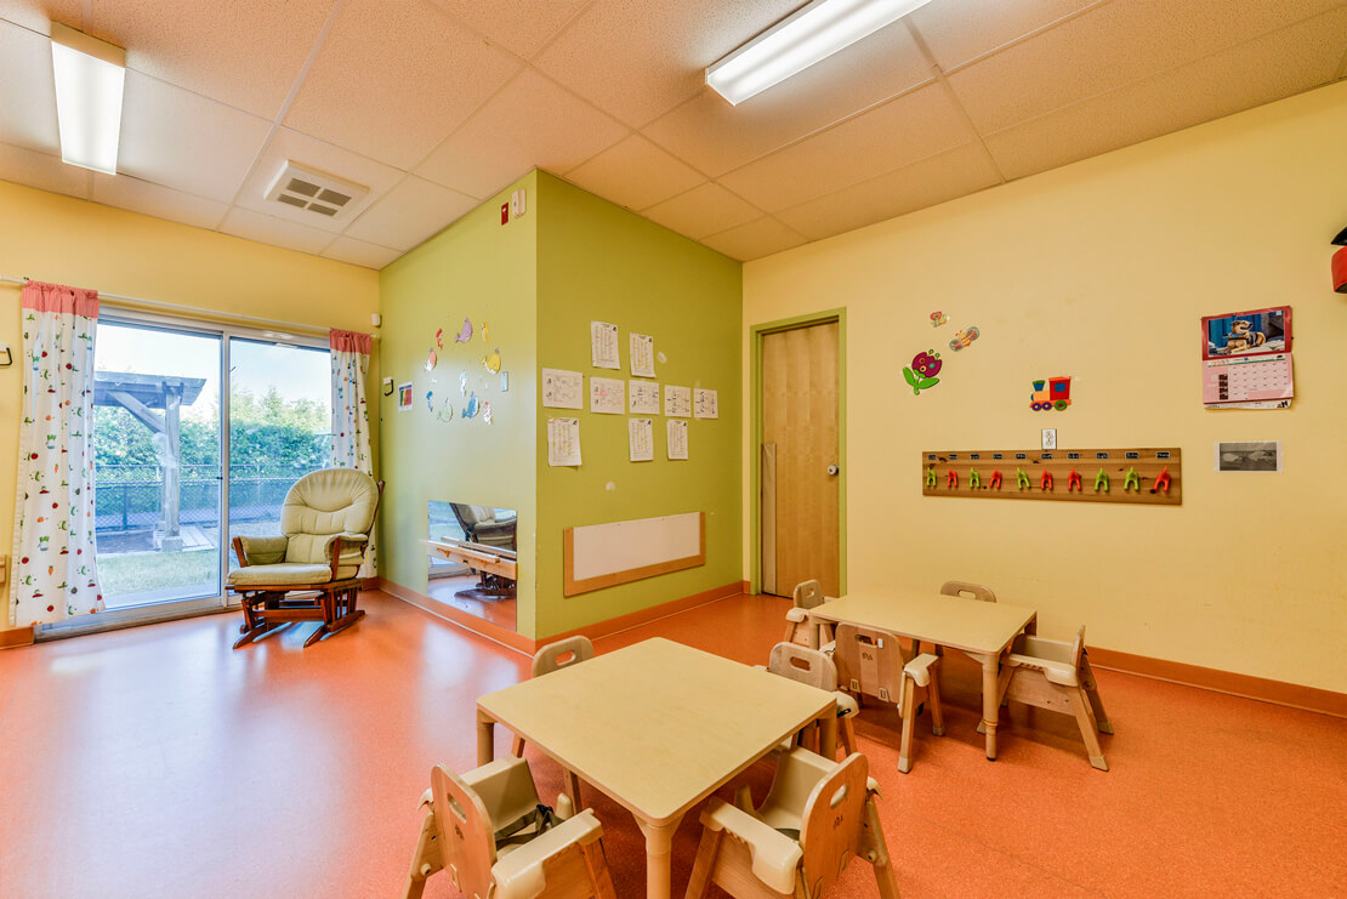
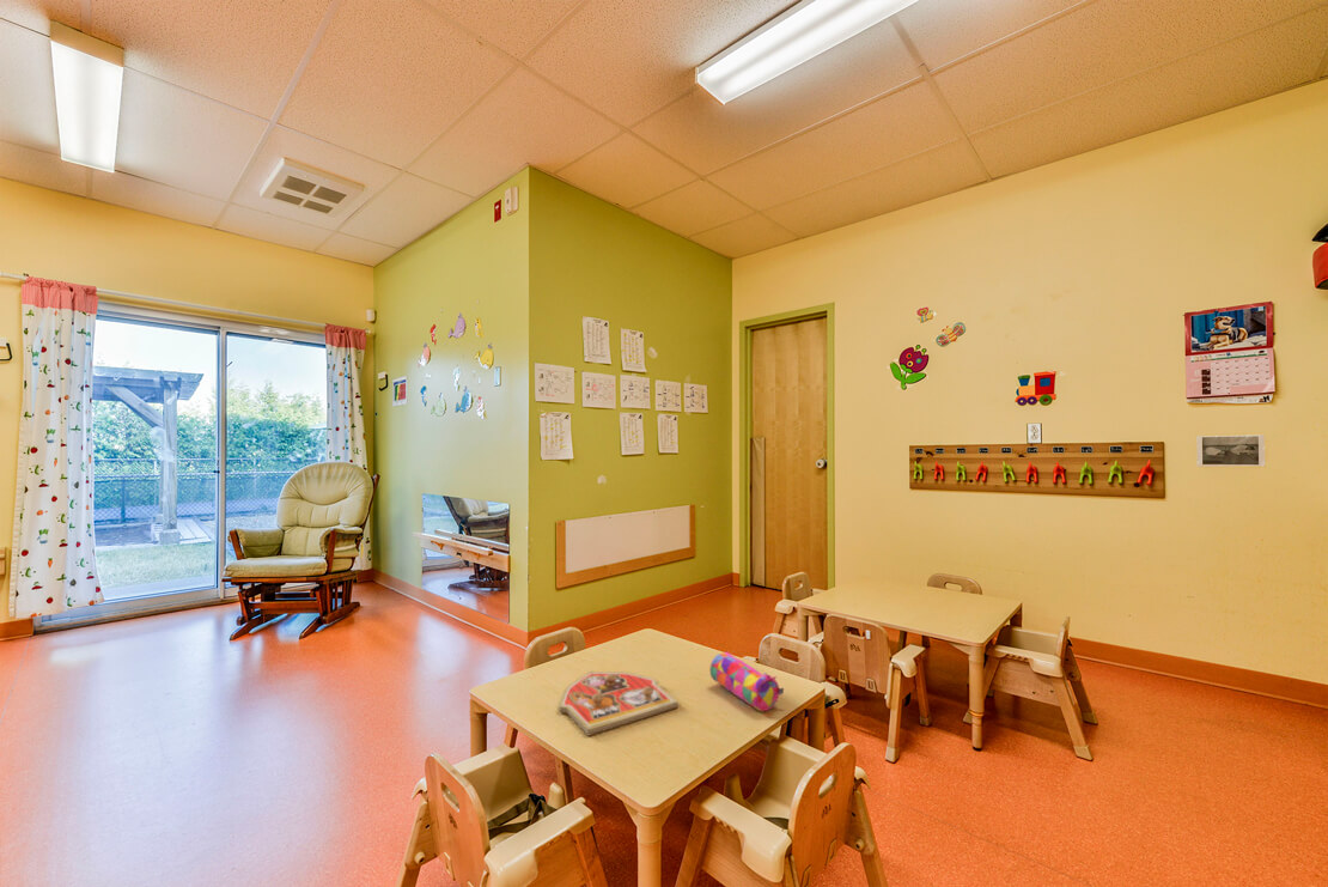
+ pencil case [708,651,785,712]
+ knob puzzle [558,670,680,737]
